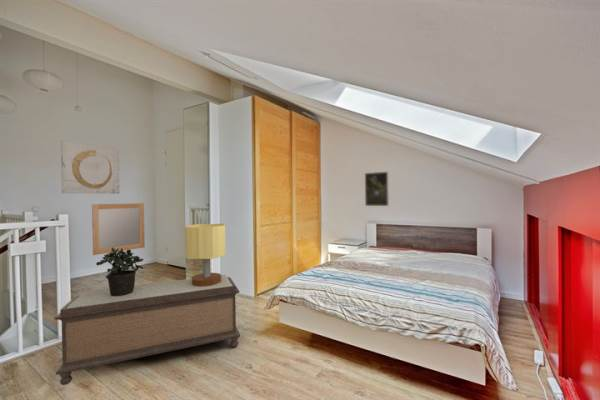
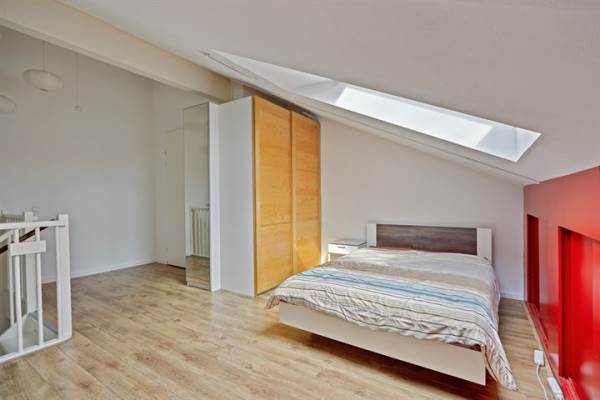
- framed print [364,171,390,207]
- table lamp [184,223,227,287]
- bench [53,274,241,386]
- wall art [60,140,120,195]
- potted plant [95,247,145,296]
- home mirror [91,202,146,256]
